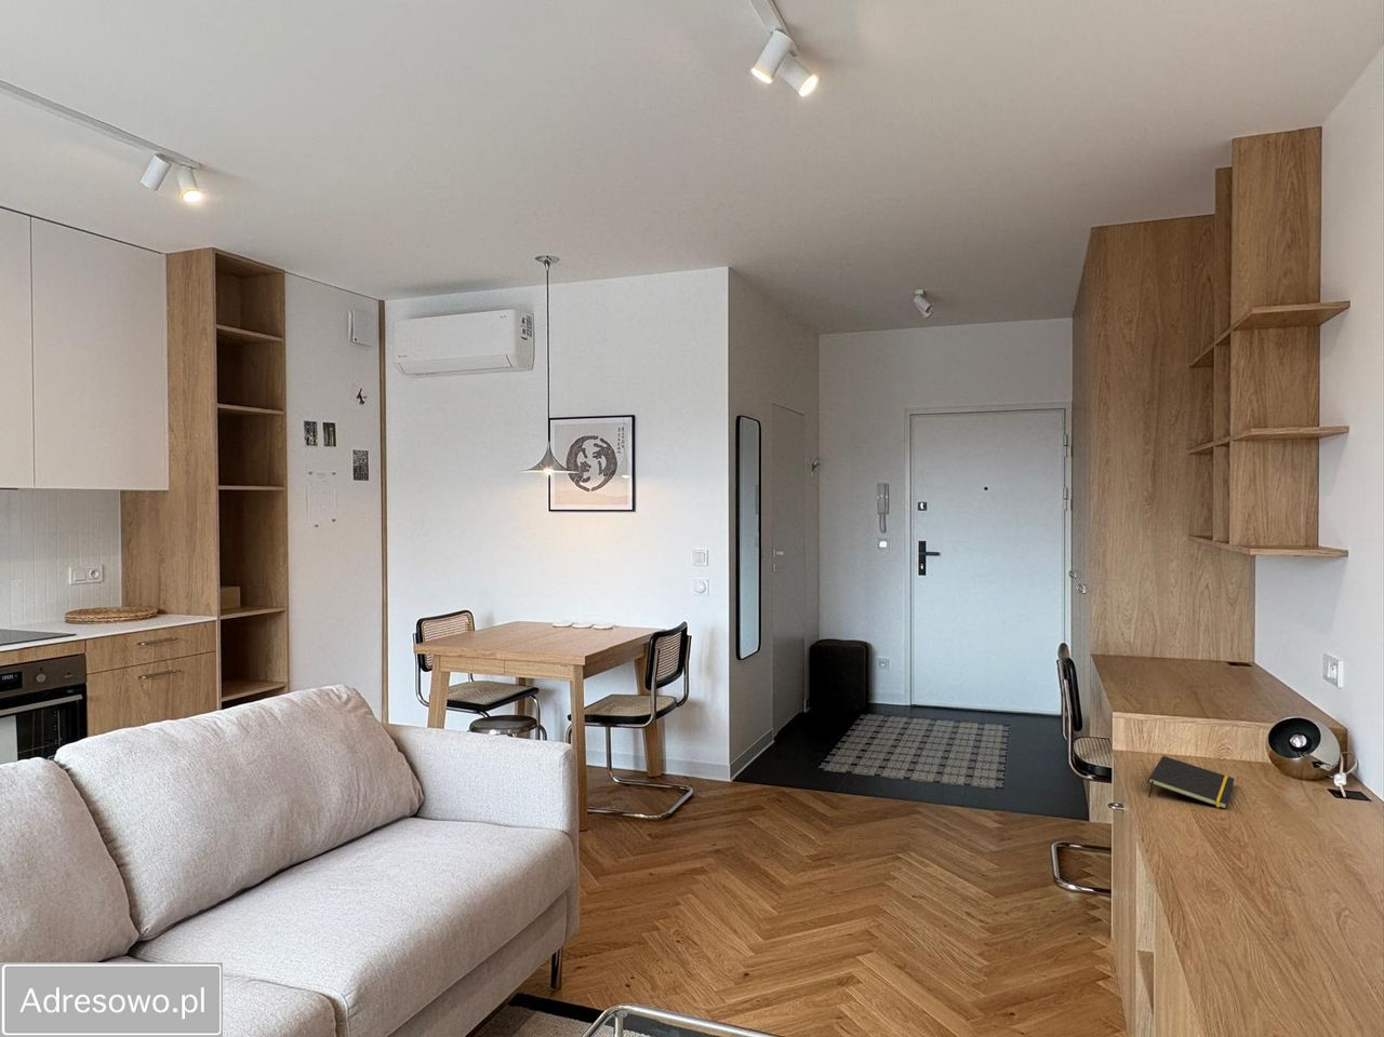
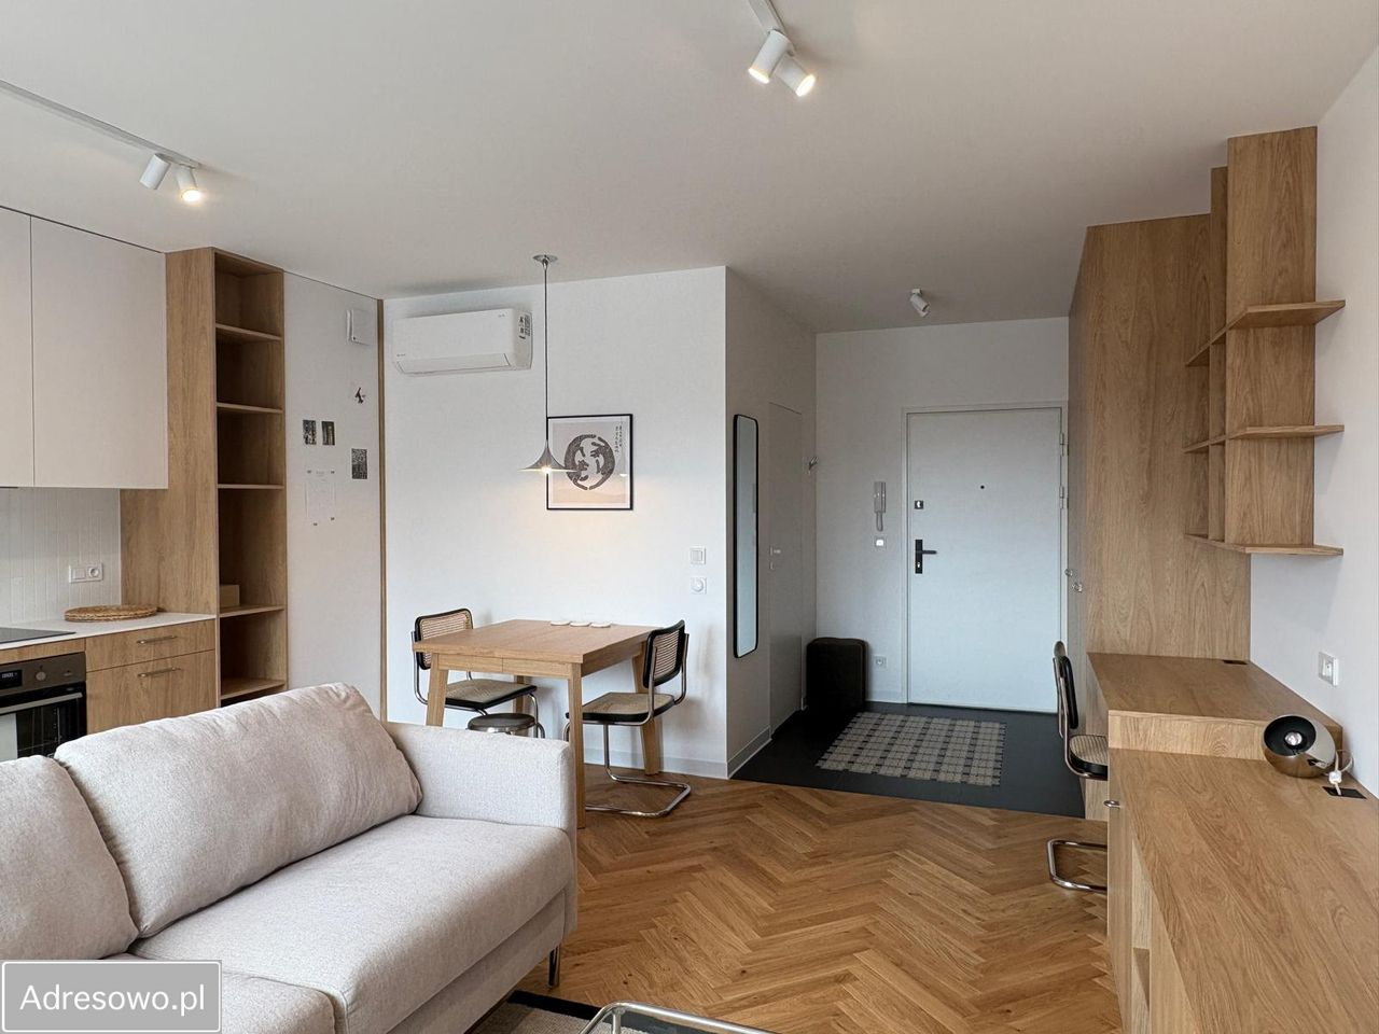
- notepad [1148,755,1235,810]
